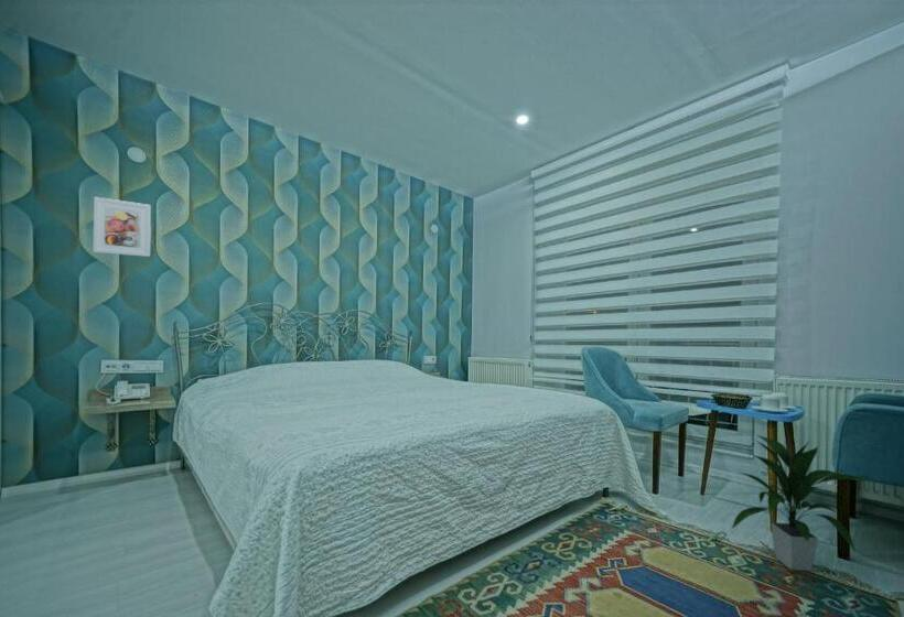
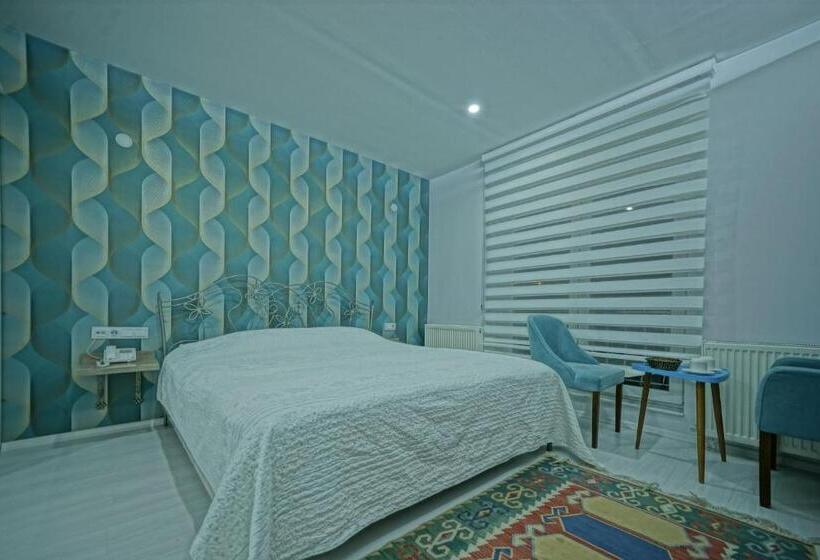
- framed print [93,196,152,258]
- indoor plant [730,434,872,572]
